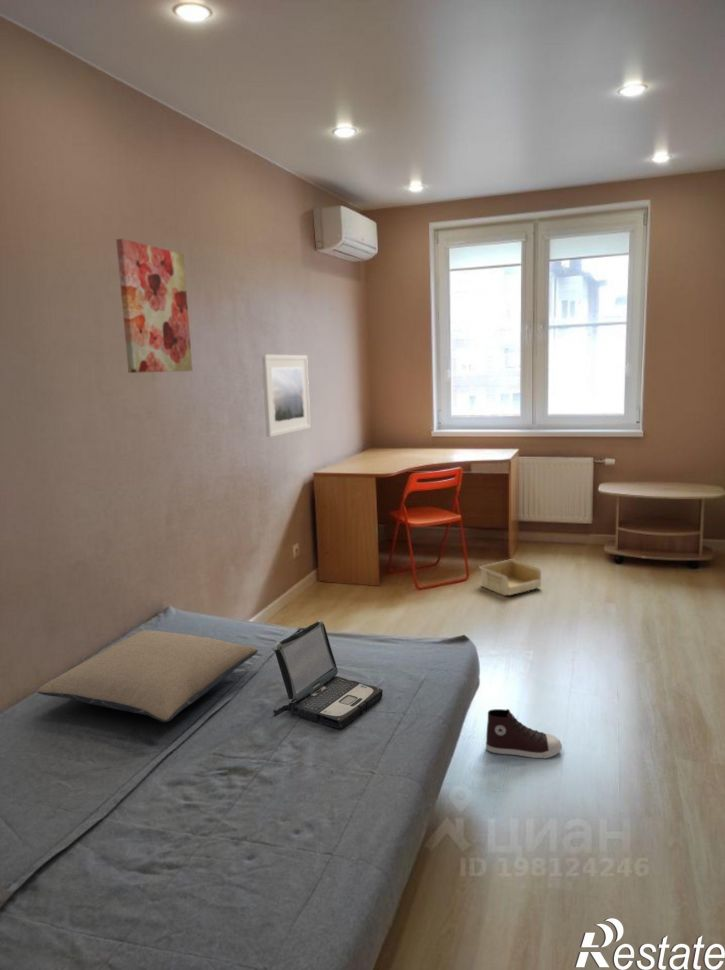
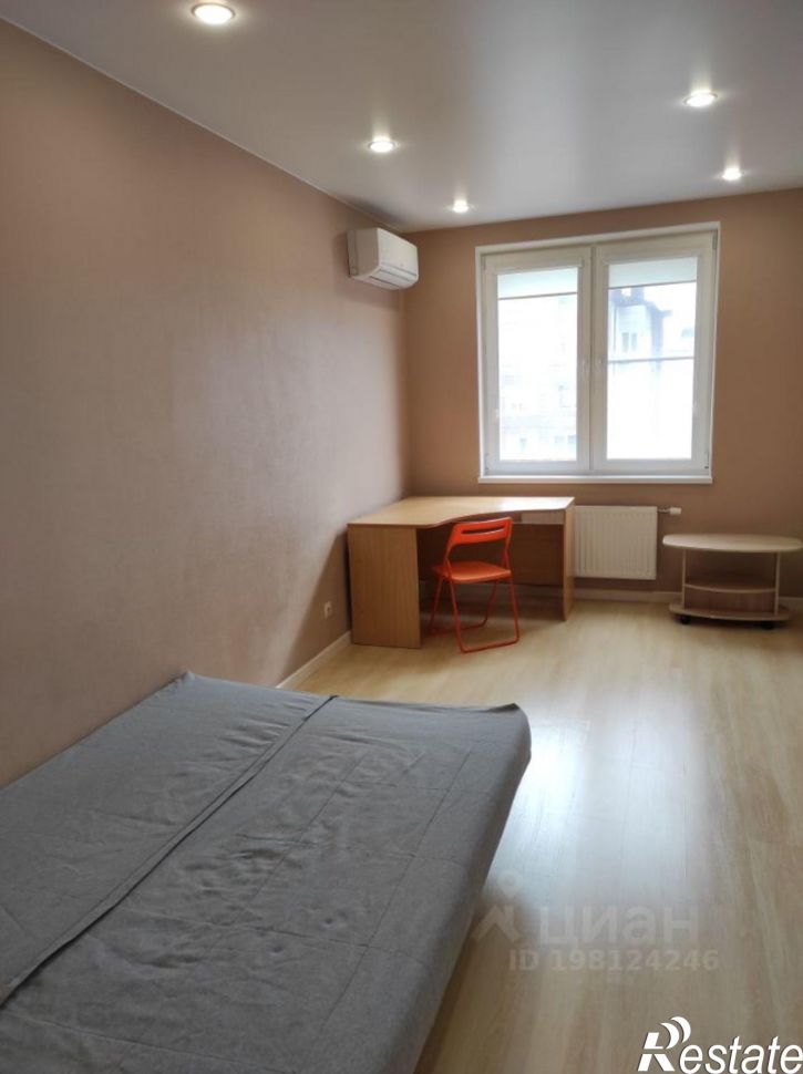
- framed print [261,354,312,438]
- shoe [485,708,563,760]
- storage bin [478,558,542,597]
- laptop [272,620,384,730]
- pillow [36,629,259,723]
- wall art [115,238,193,374]
